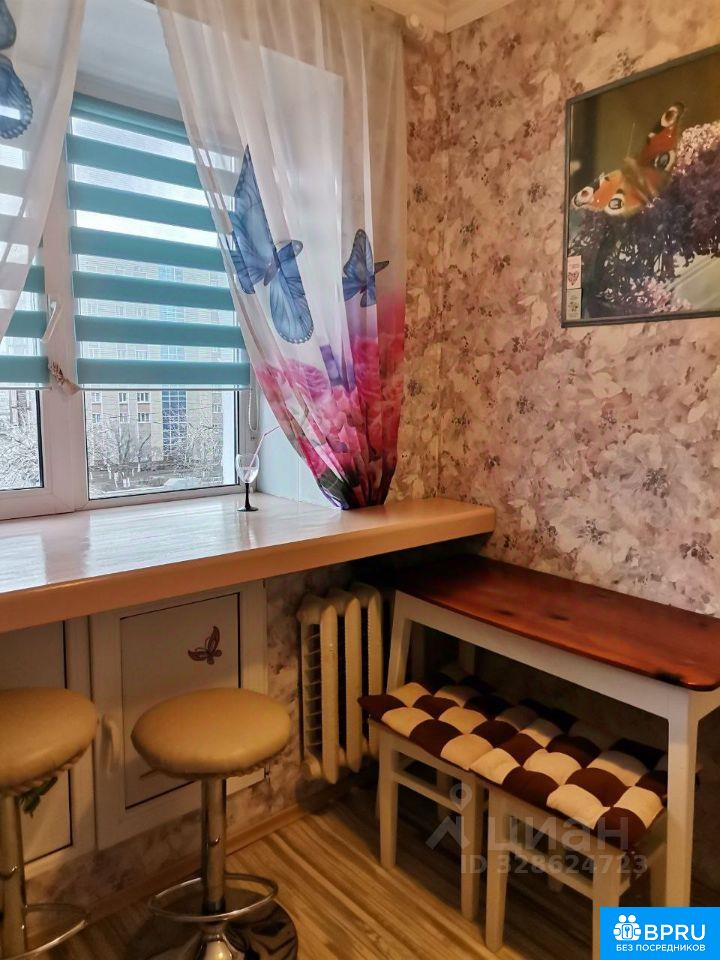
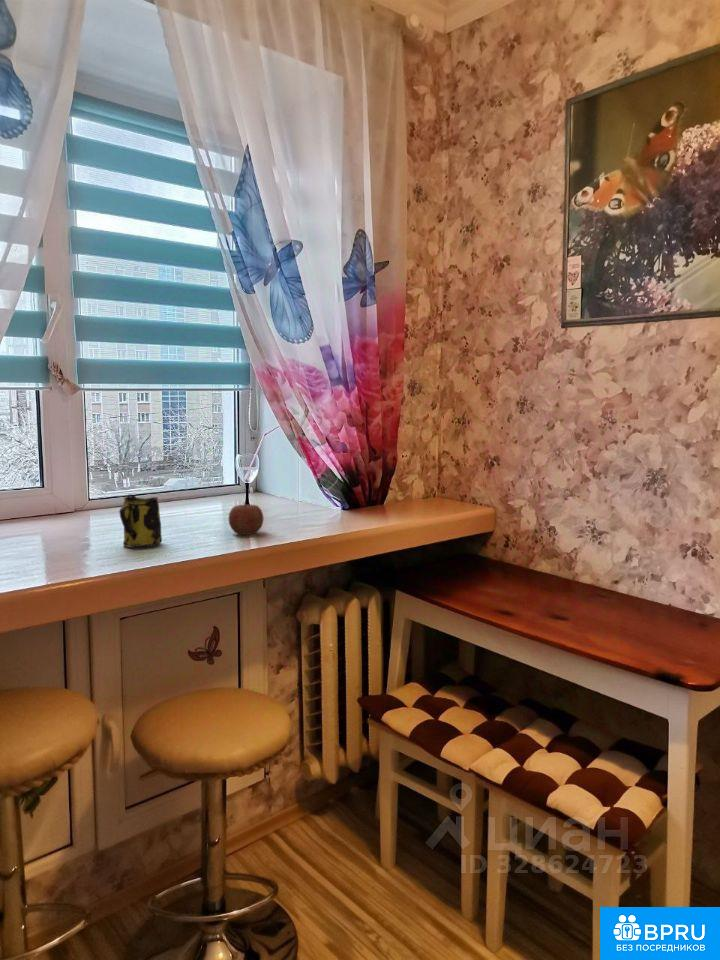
+ apple [227,501,264,536]
+ mug [118,494,163,549]
